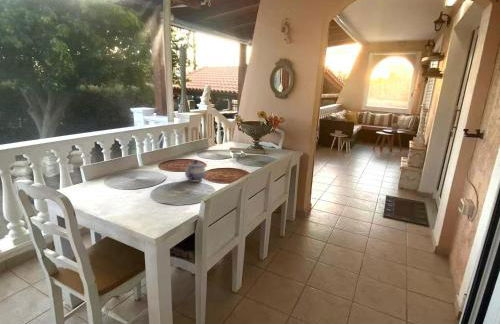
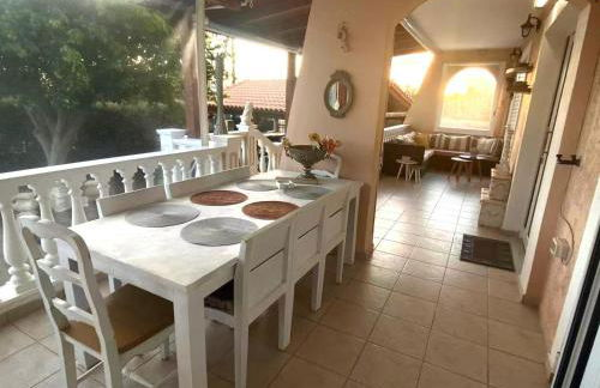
- teapot [184,159,207,183]
